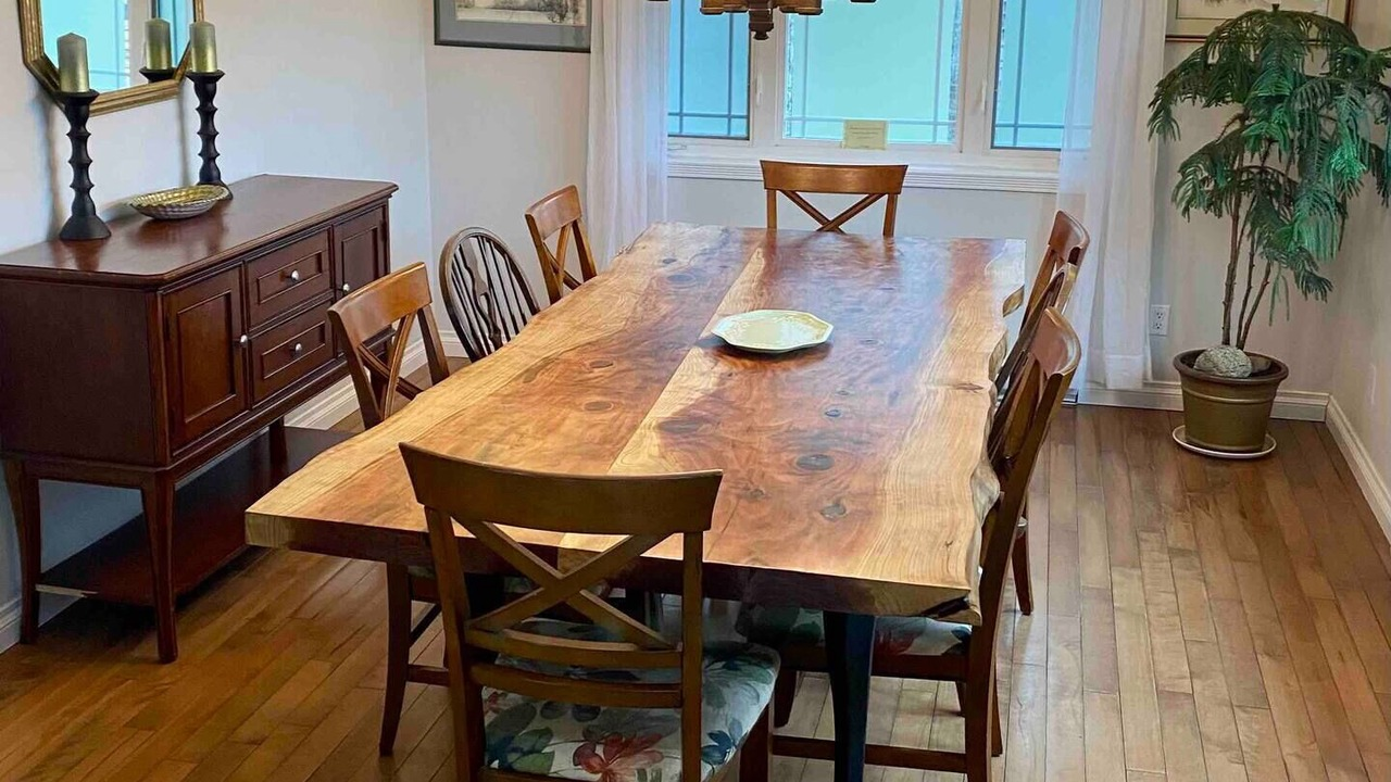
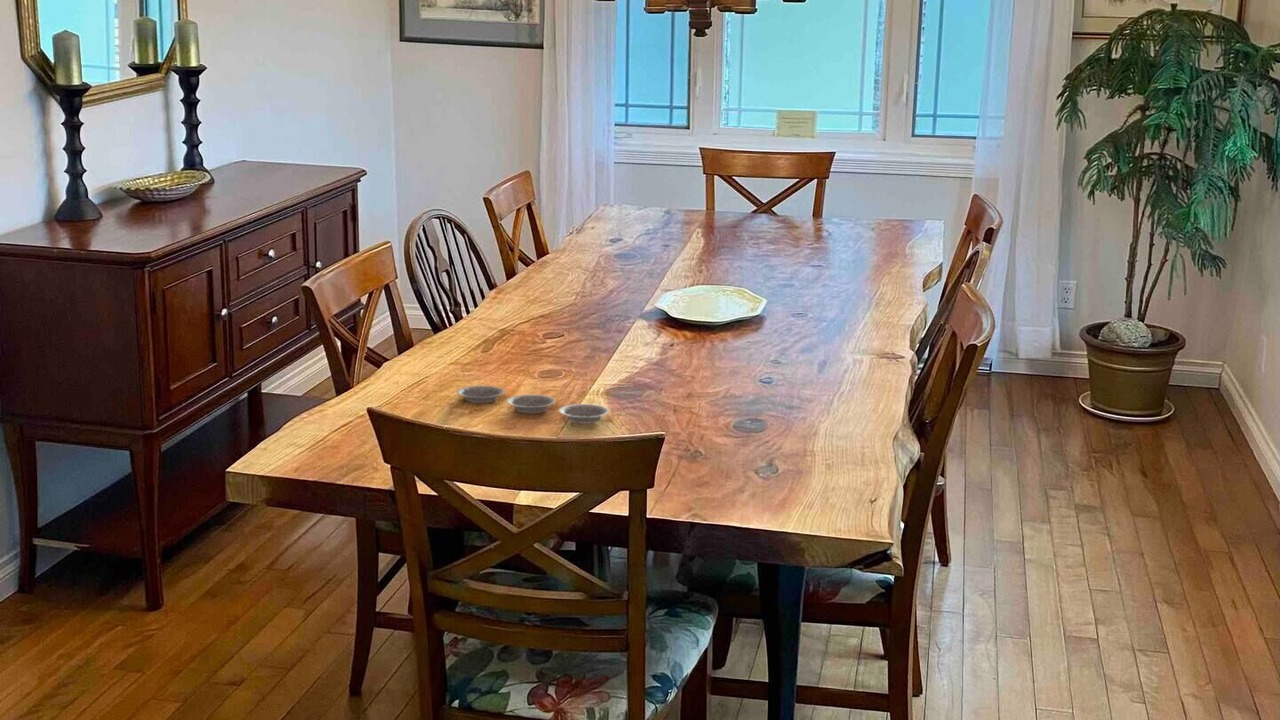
+ plate [456,385,611,425]
